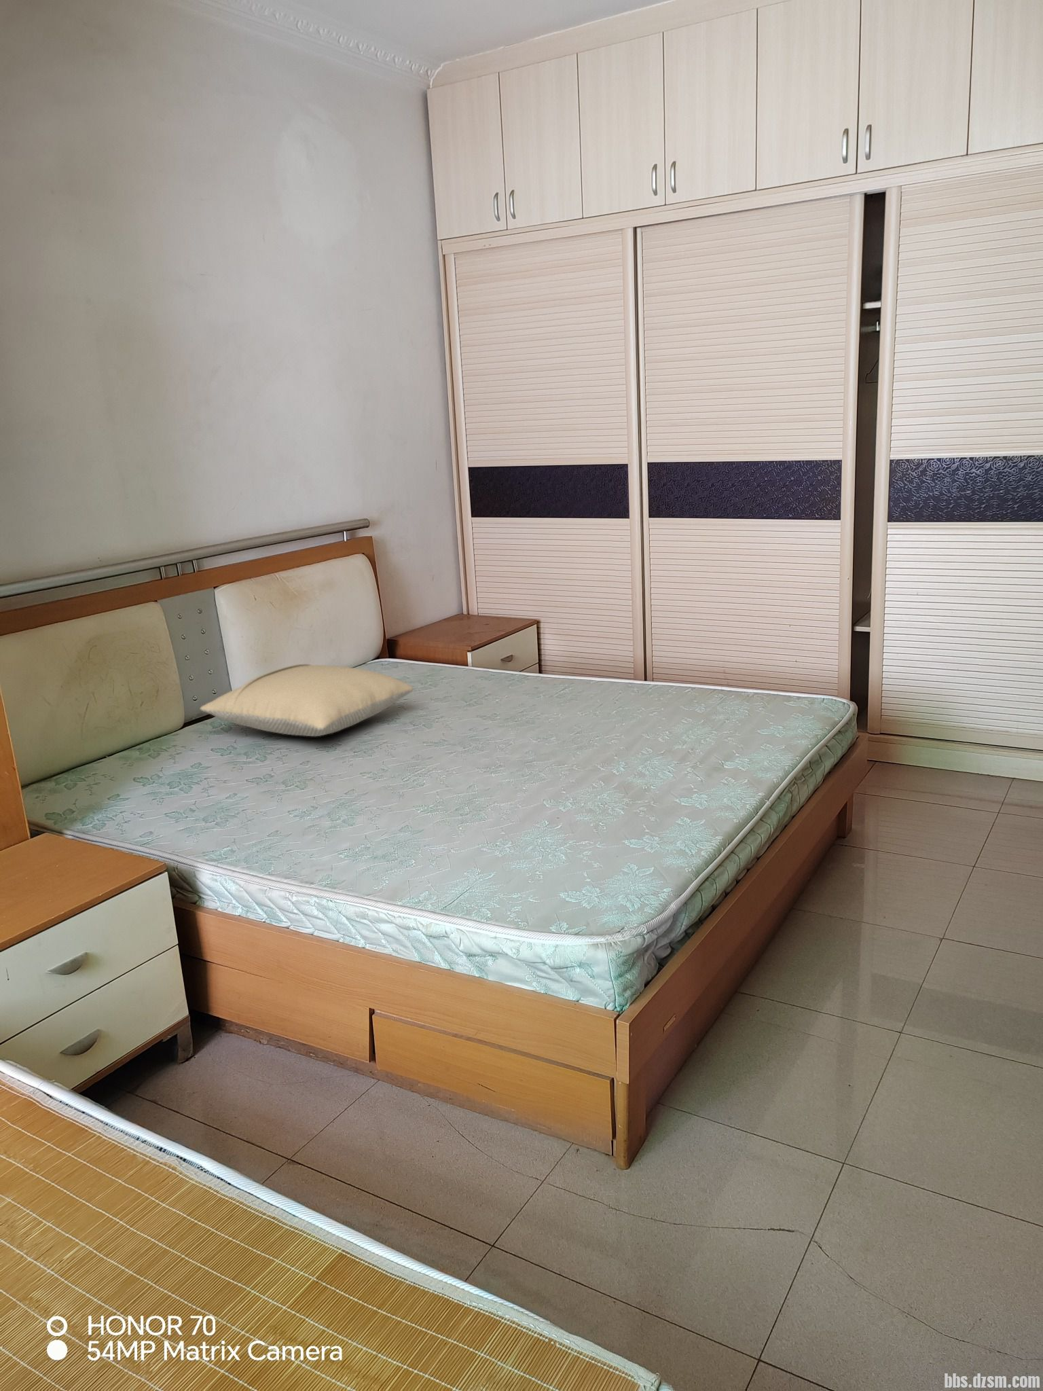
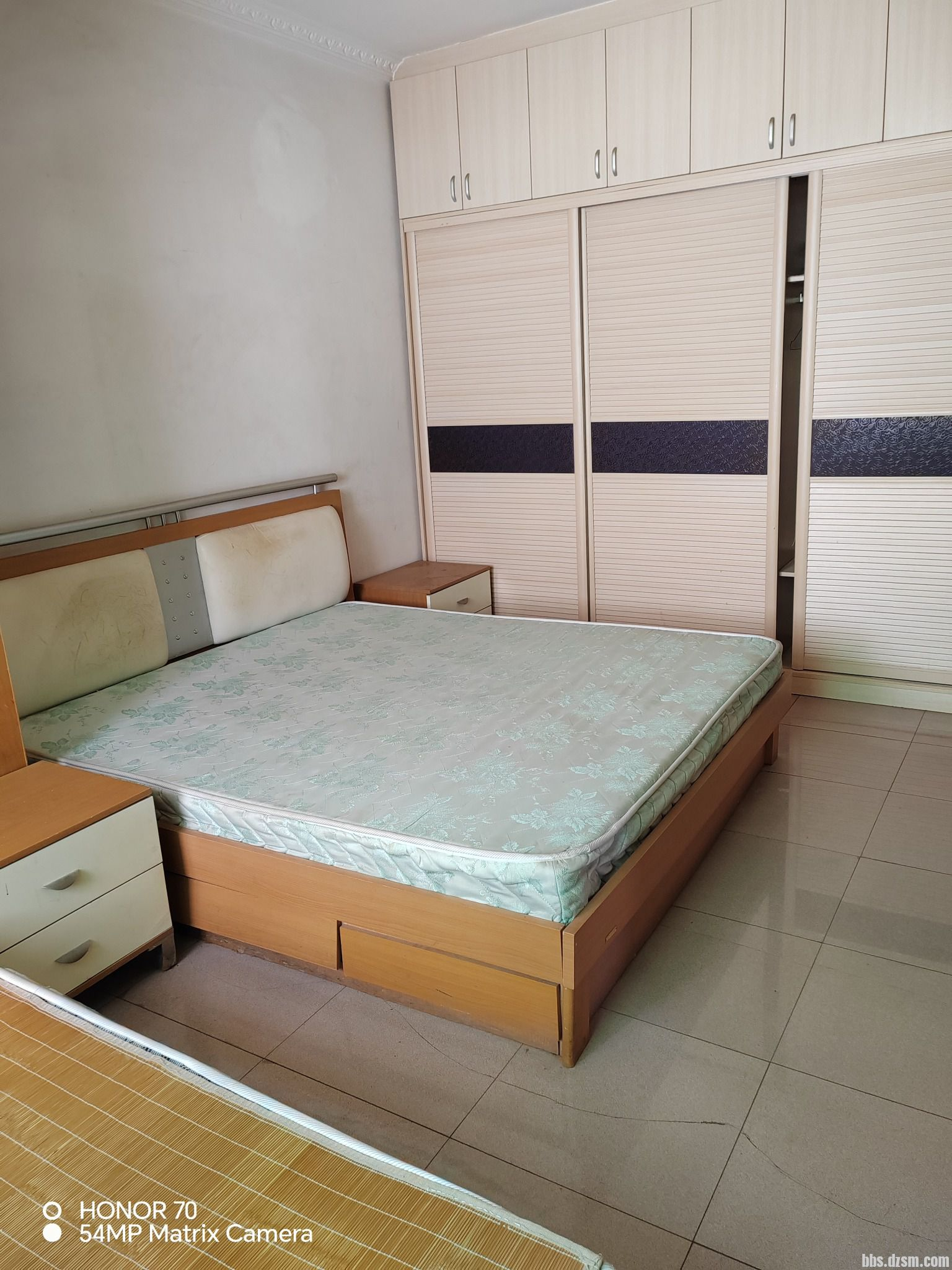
- pillow [199,664,414,737]
